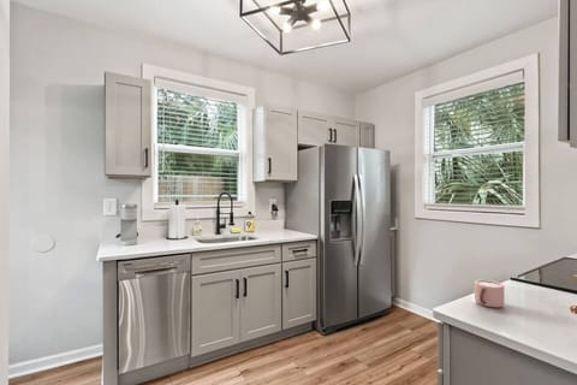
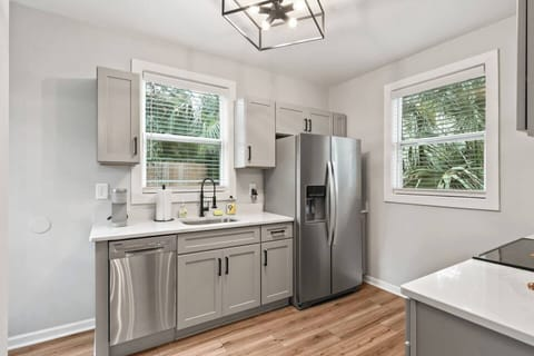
- mug [474,279,506,309]
